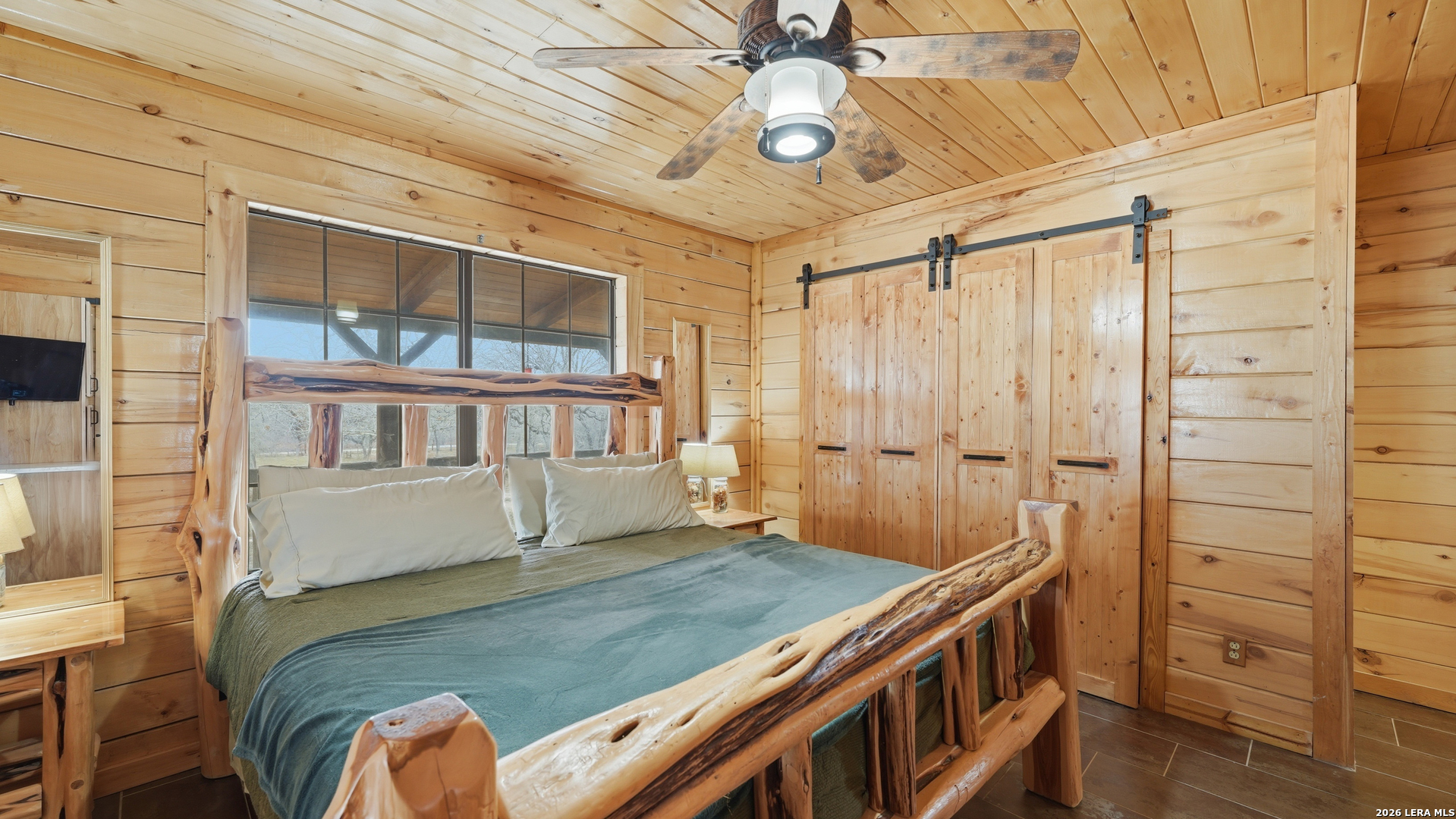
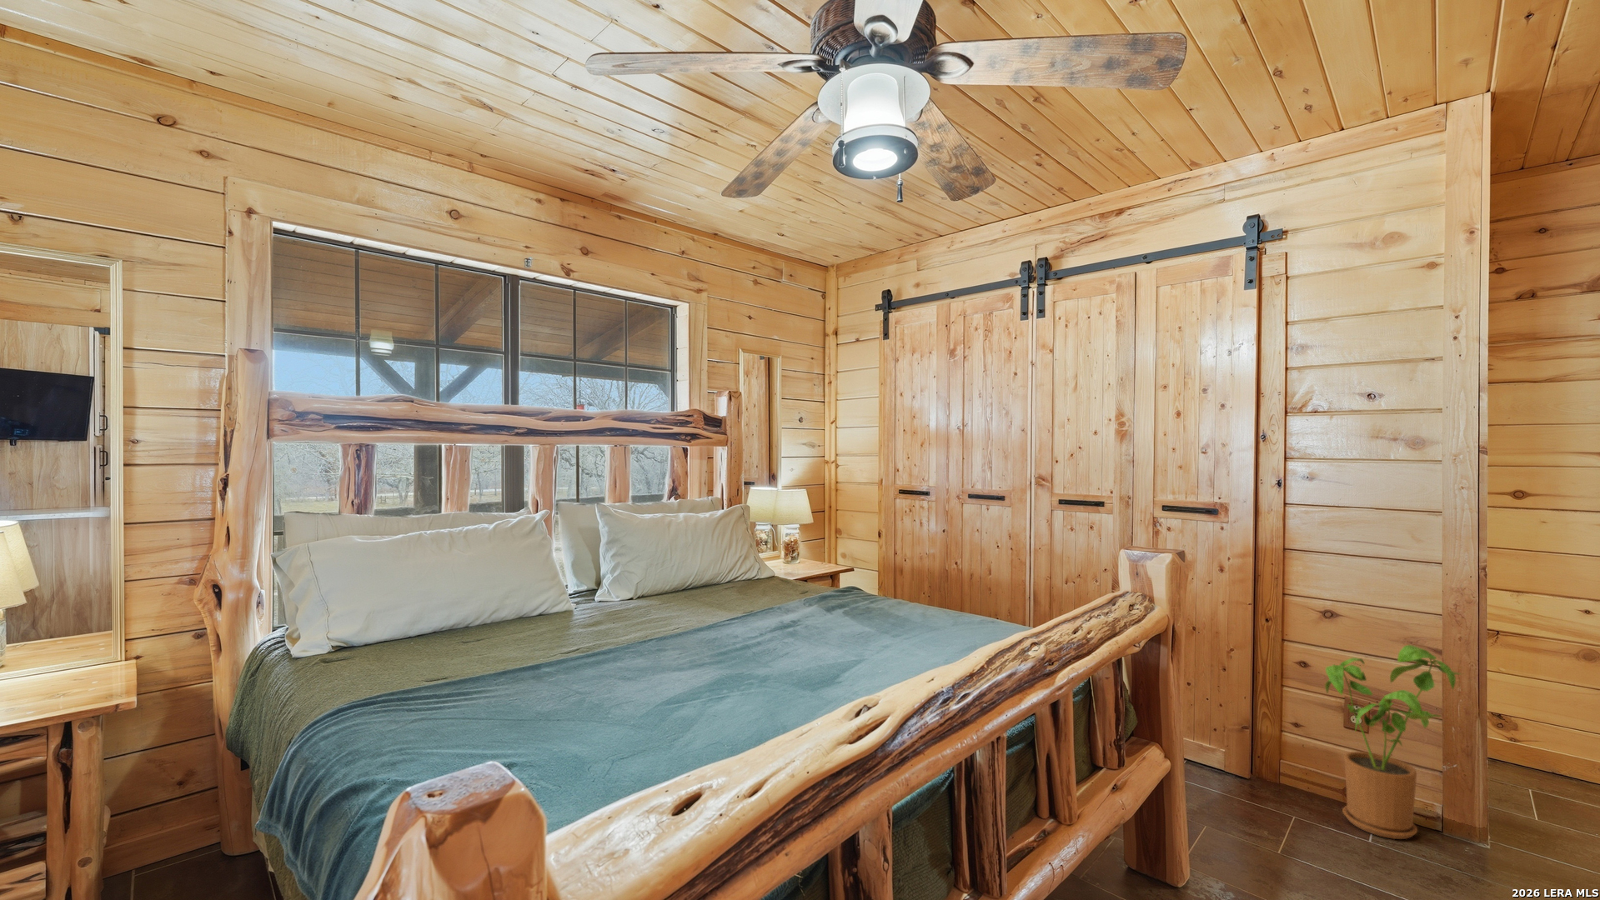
+ house plant [1324,644,1464,840]
